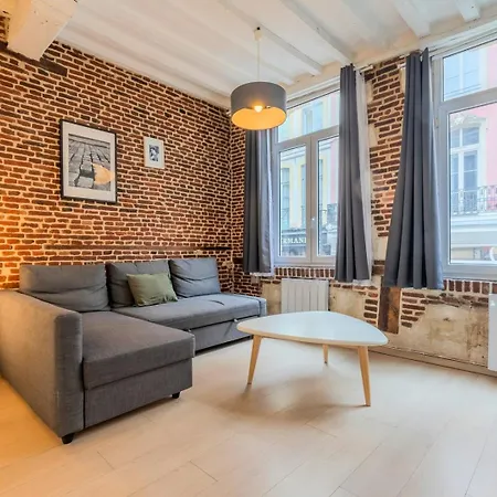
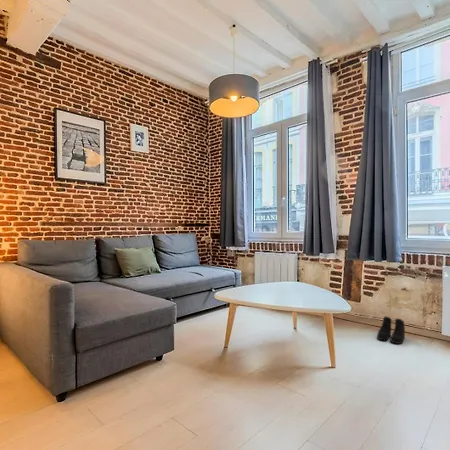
+ boots [376,315,406,345]
